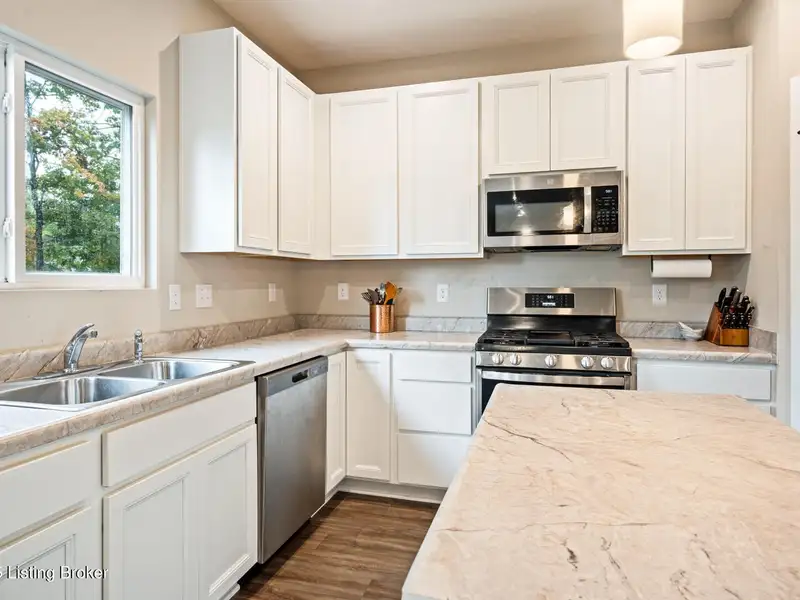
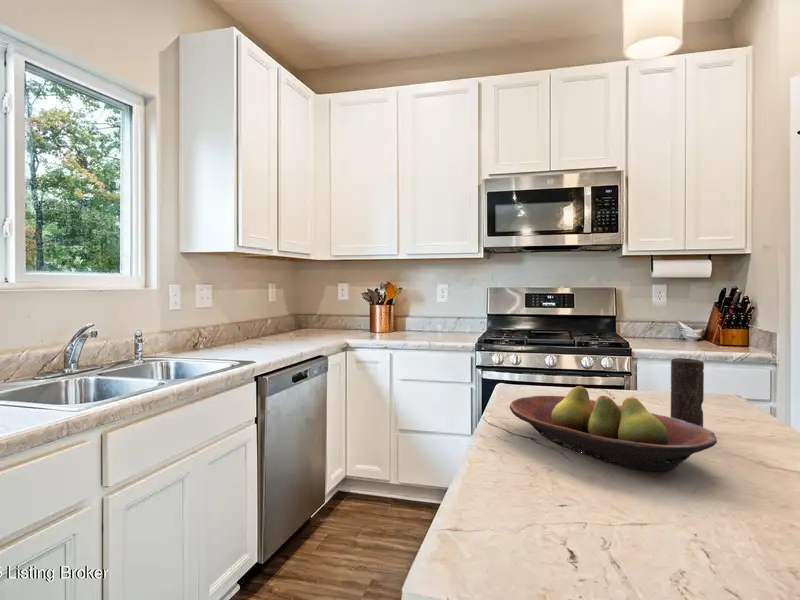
+ fruit bowl [509,385,718,472]
+ candle [670,357,705,428]
